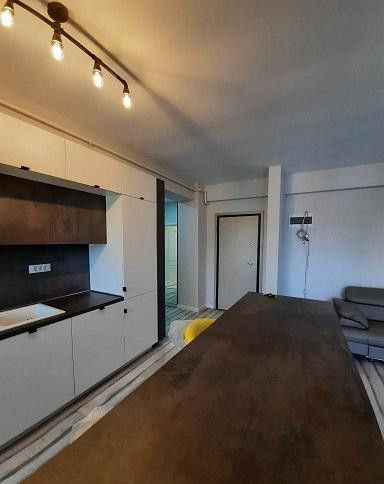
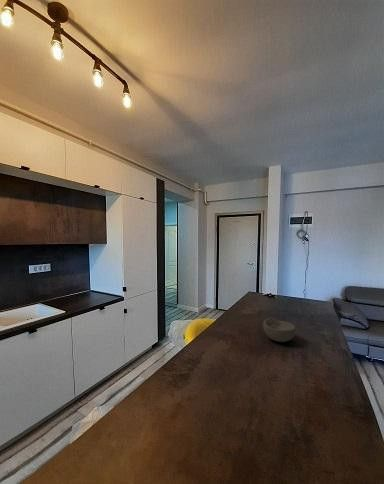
+ bowl [262,318,297,343]
